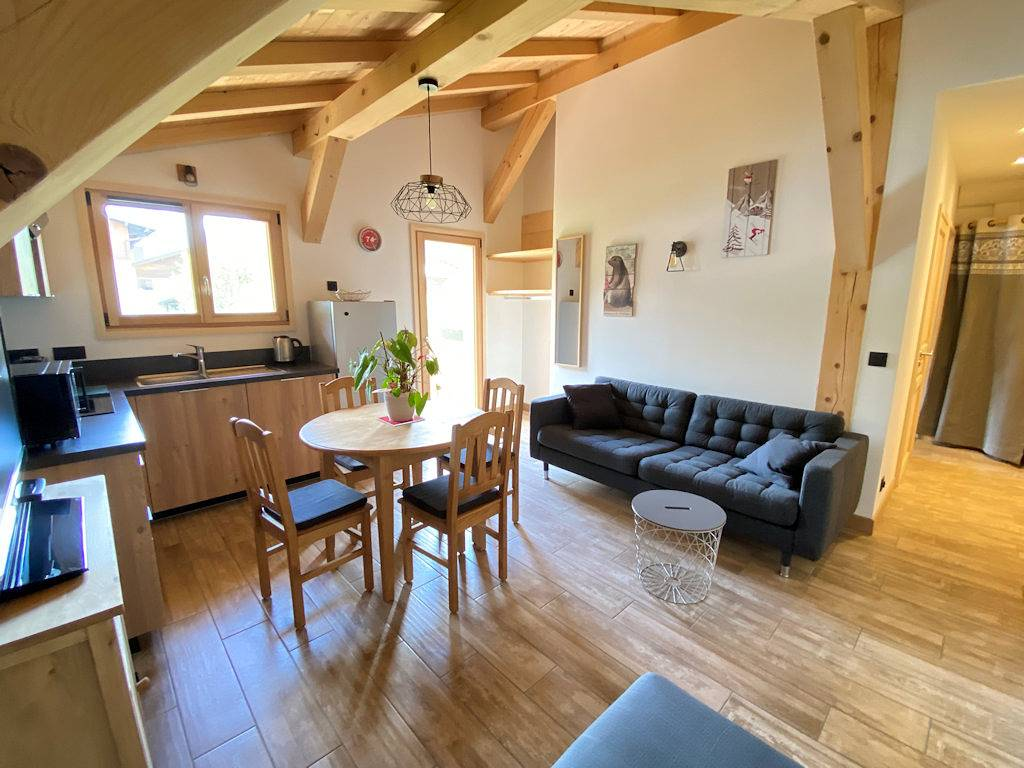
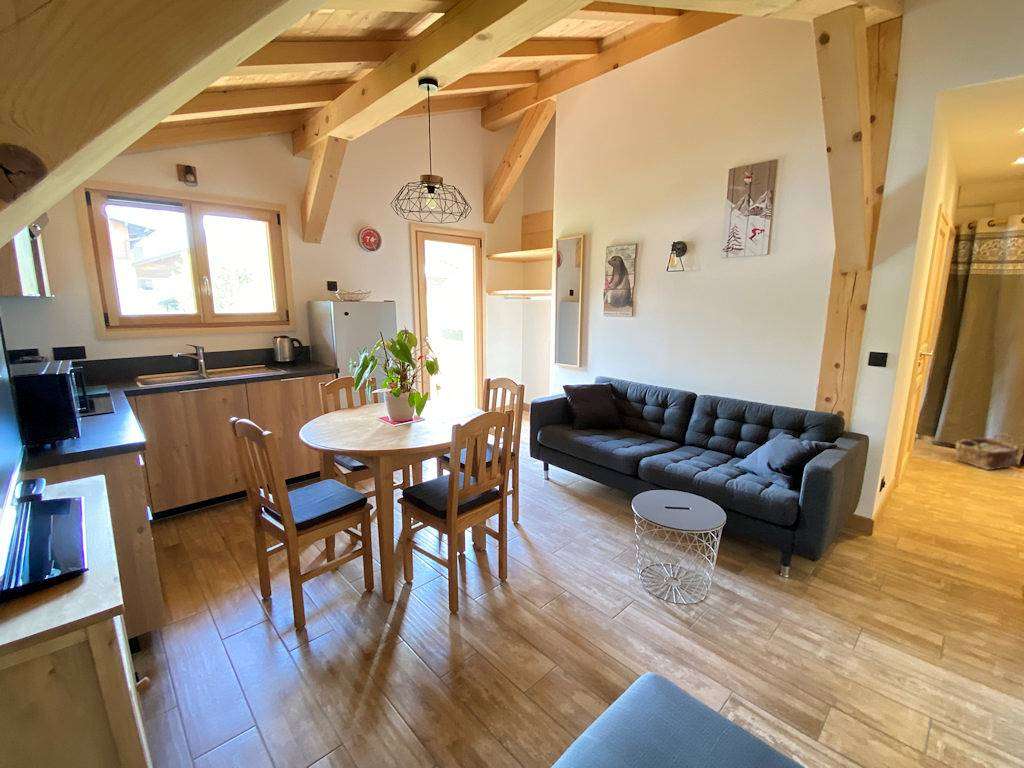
+ woven basket [955,432,1020,471]
